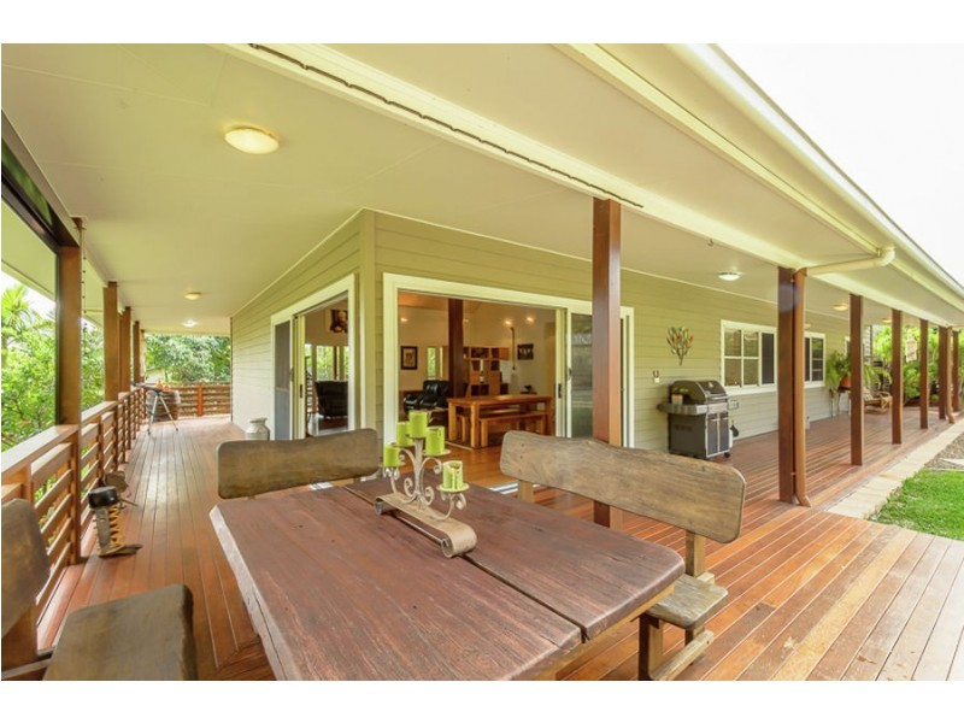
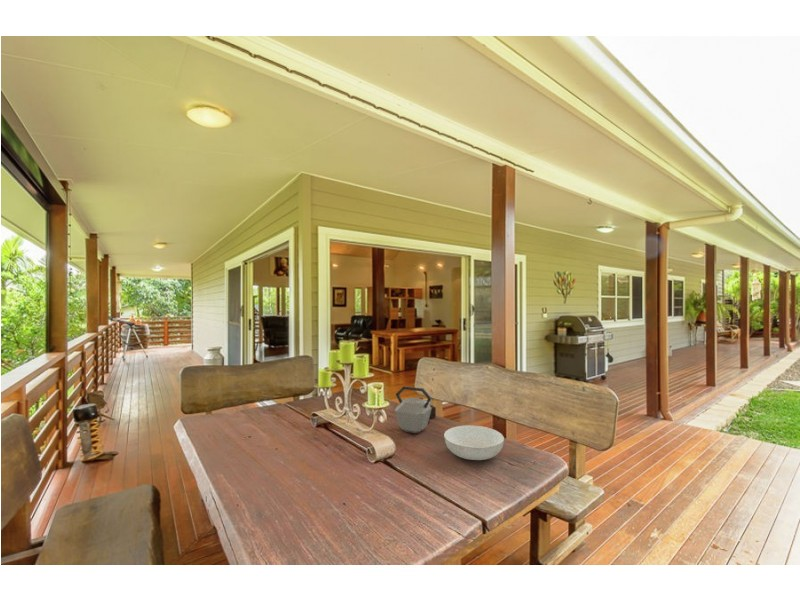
+ serving bowl [443,424,505,461]
+ kettle [394,385,437,434]
